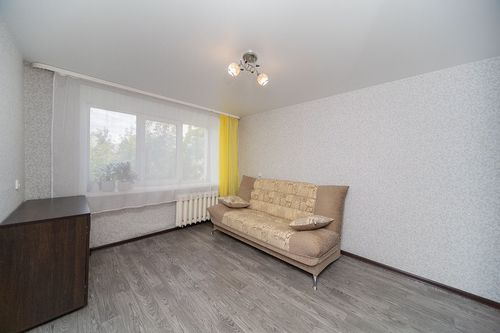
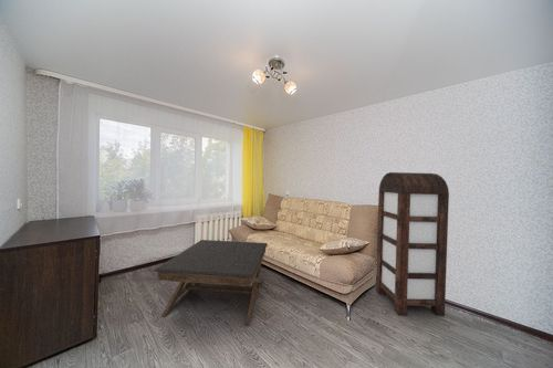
+ bookshelf [375,171,450,317]
+ coffee table [153,239,269,326]
